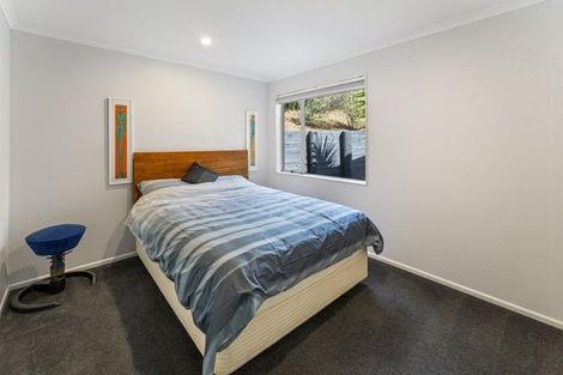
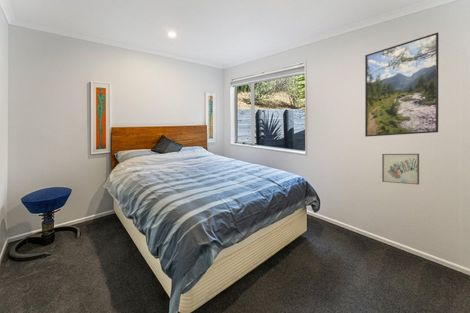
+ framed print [364,32,439,138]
+ wall art [381,153,420,185]
